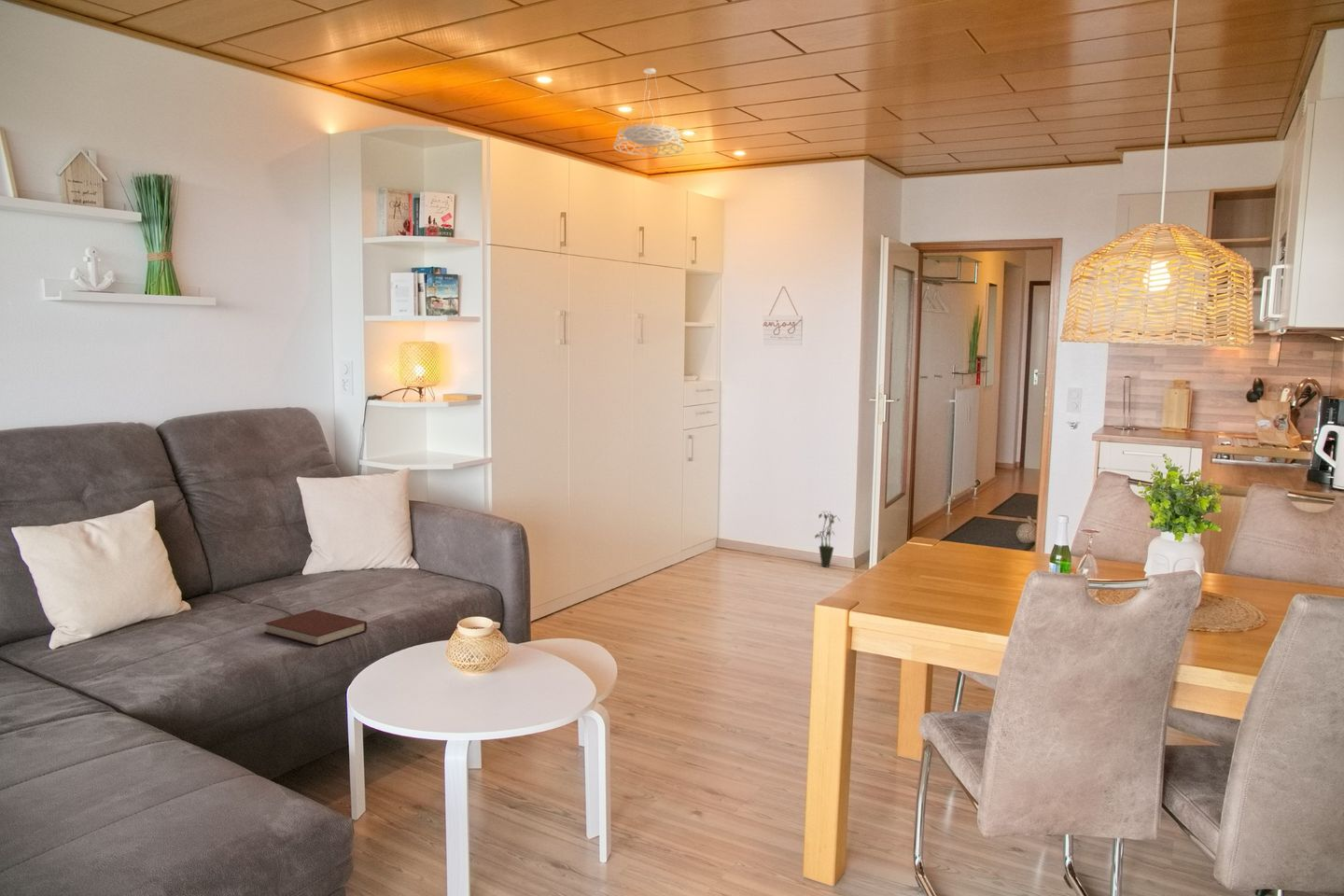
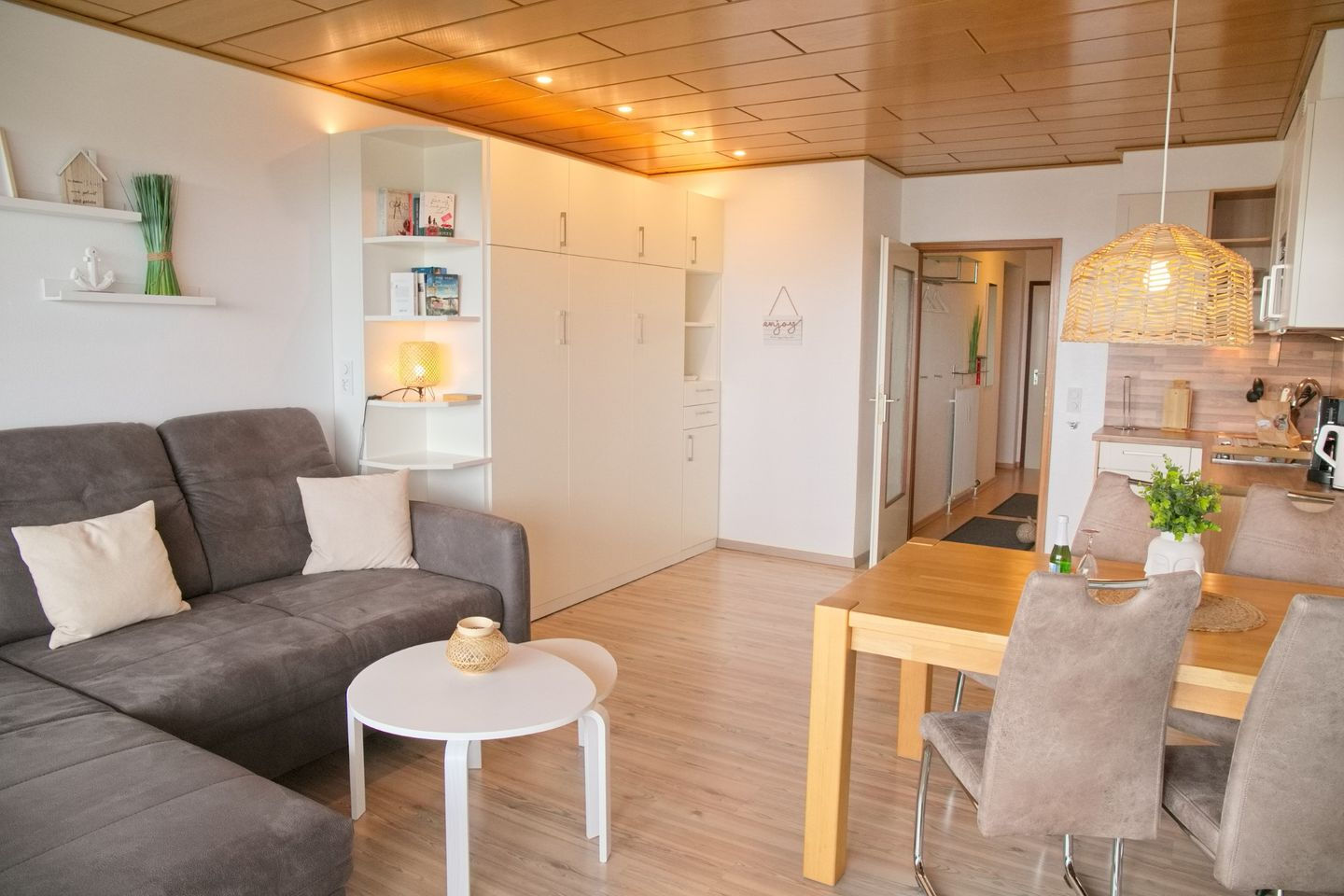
- notebook [263,609,368,647]
- potted plant [814,510,842,567]
- pendant light [612,67,685,157]
